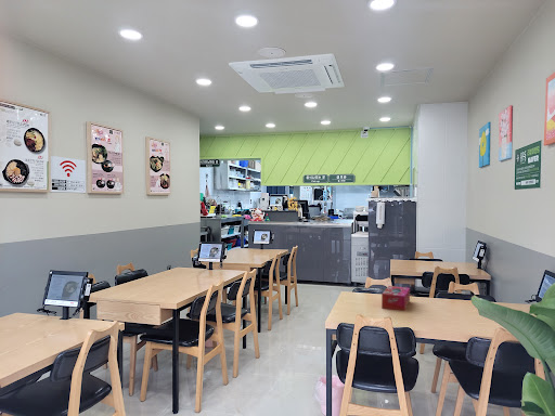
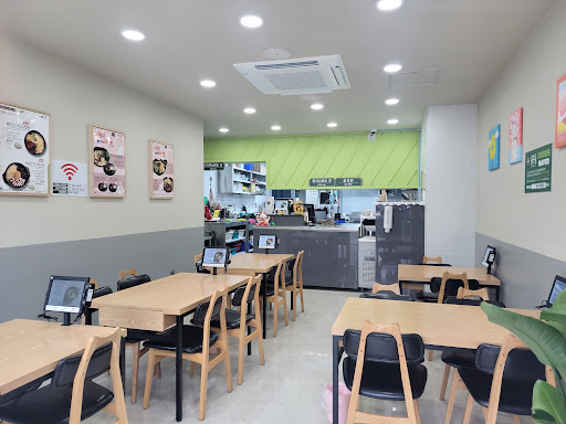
- tissue box [380,285,411,312]
